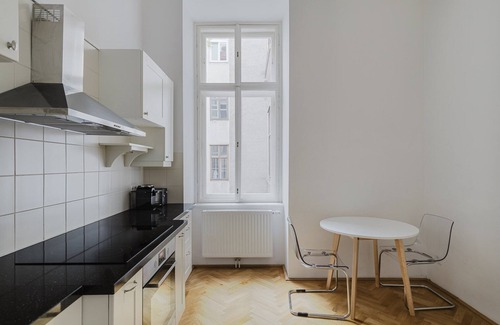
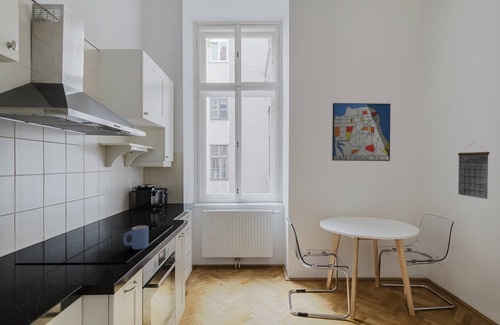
+ wall art [331,102,392,162]
+ mug [123,225,149,250]
+ calendar [457,141,491,200]
